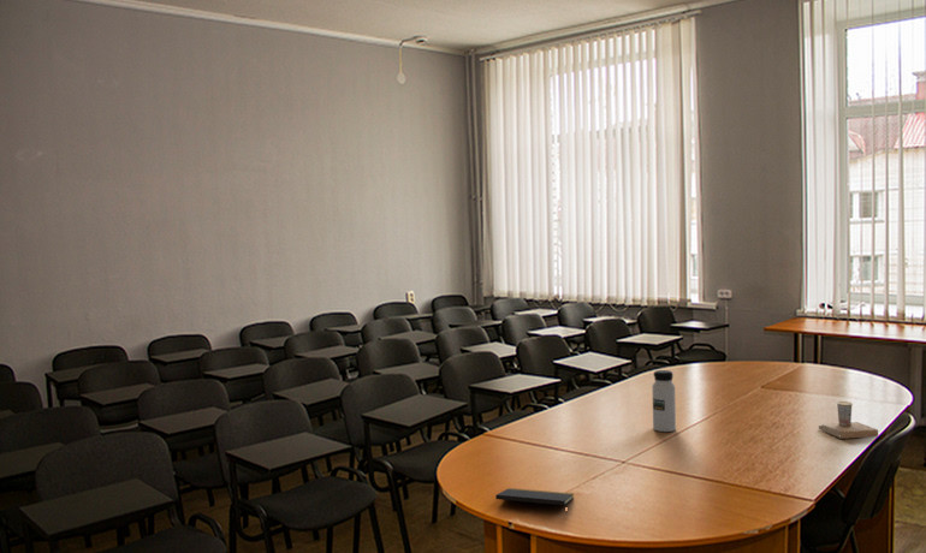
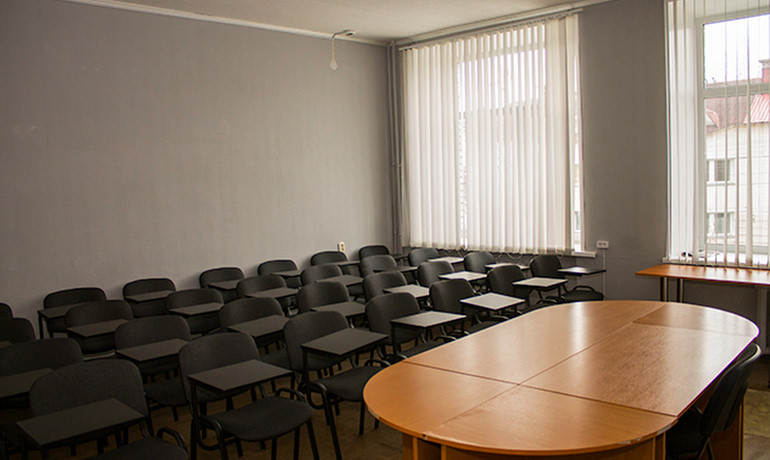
- notepad [494,487,575,516]
- water bottle [651,369,677,433]
- cup [818,400,879,440]
